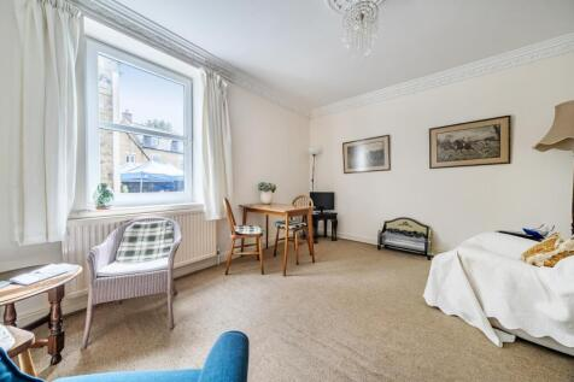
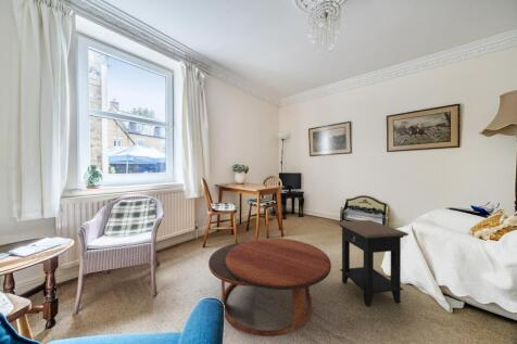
+ coffee table [207,238,332,337]
+ side table [336,219,409,308]
